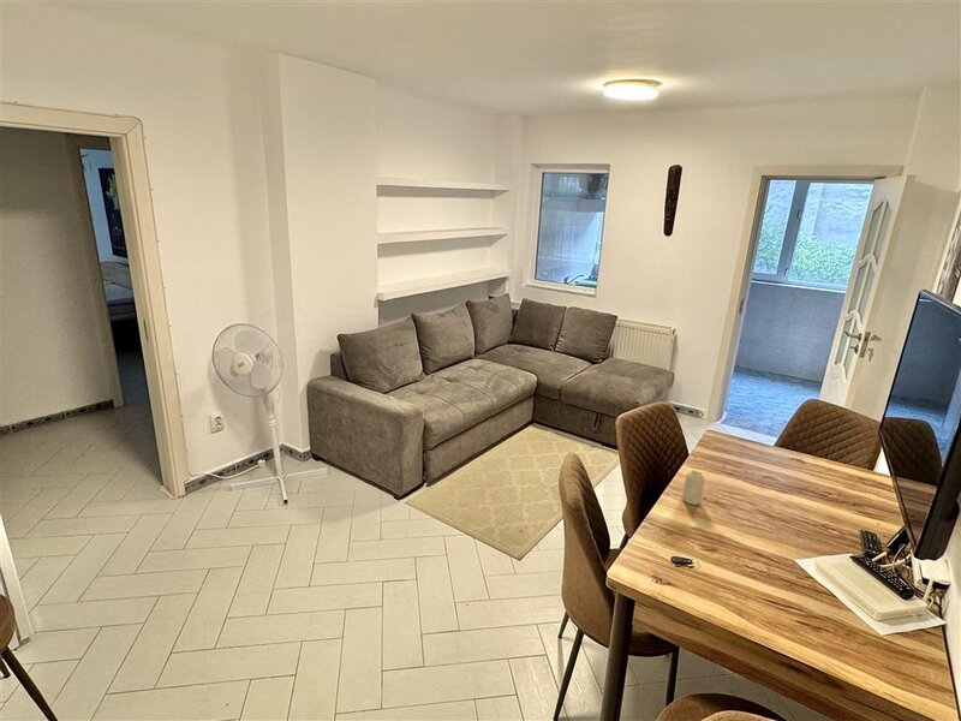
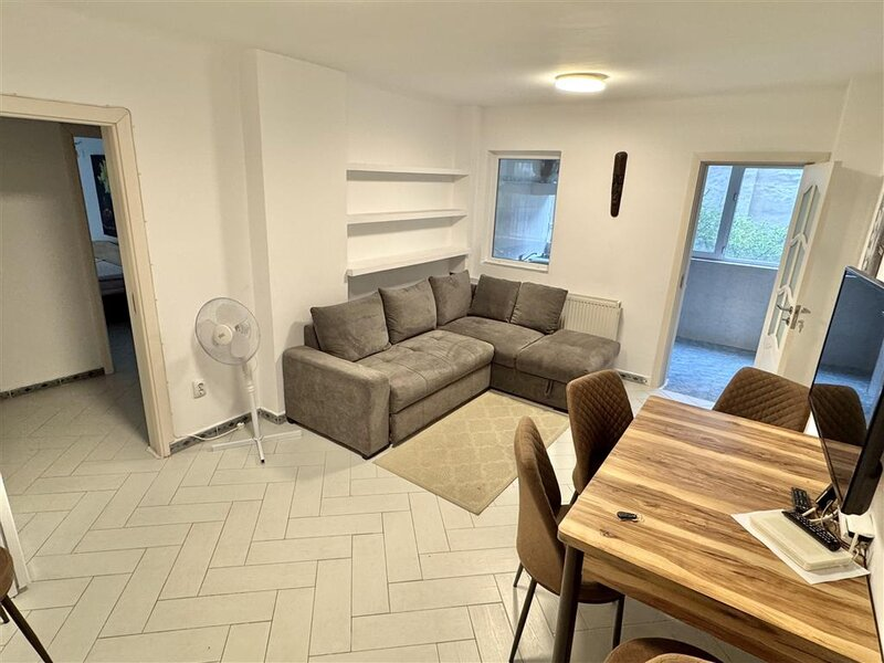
- candle [681,469,706,506]
